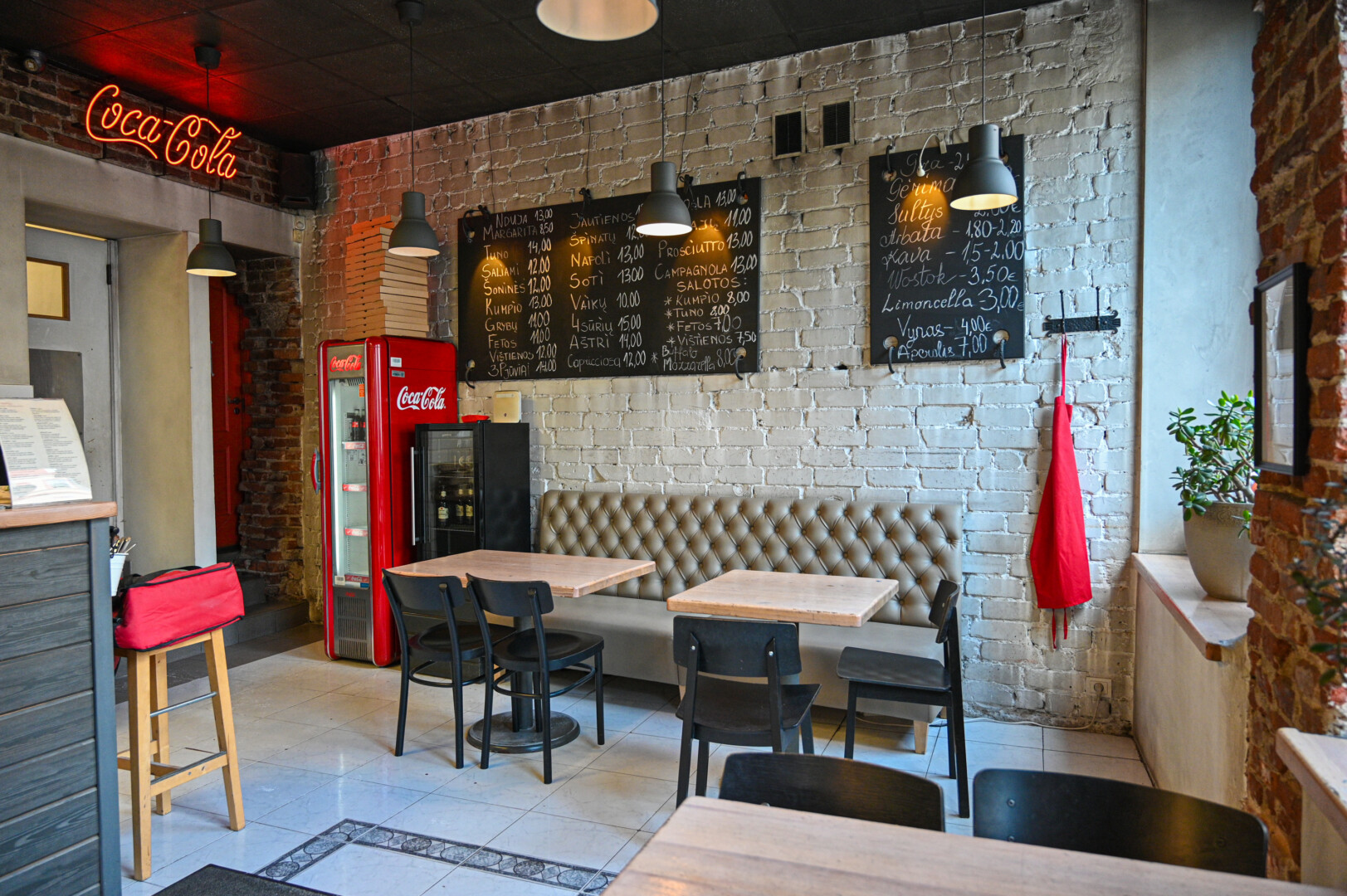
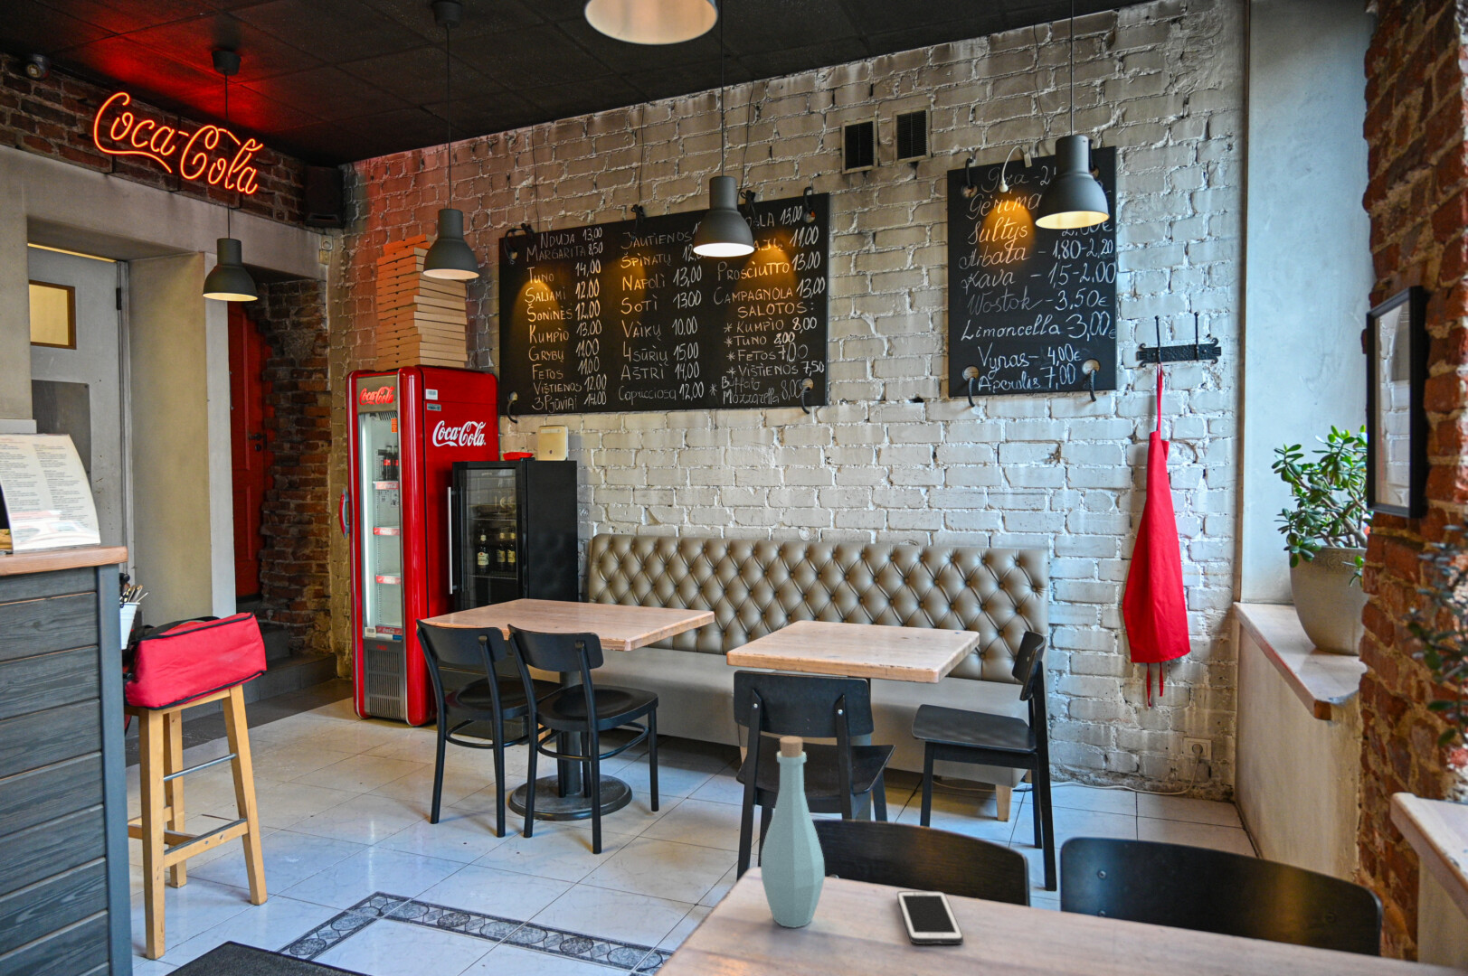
+ bottle [760,734,826,929]
+ cell phone [896,890,964,945]
